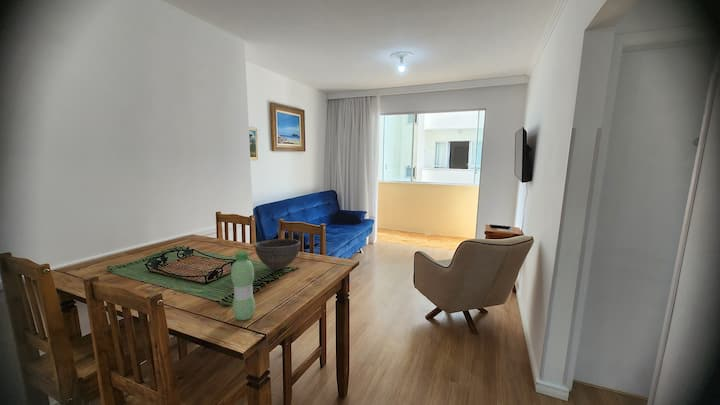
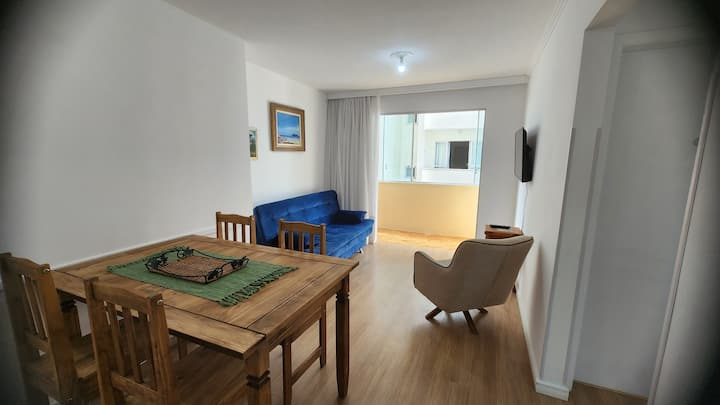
- bowl [253,238,302,271]
- water bottle [230,250,256,322]
